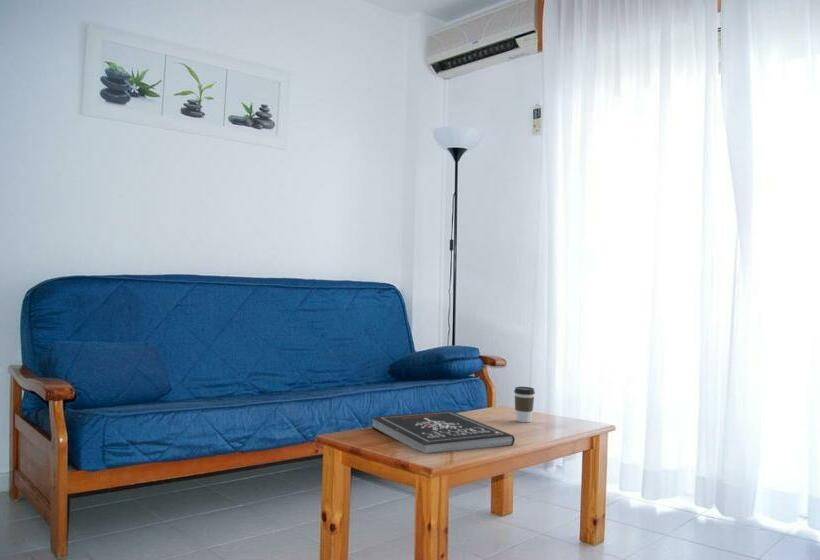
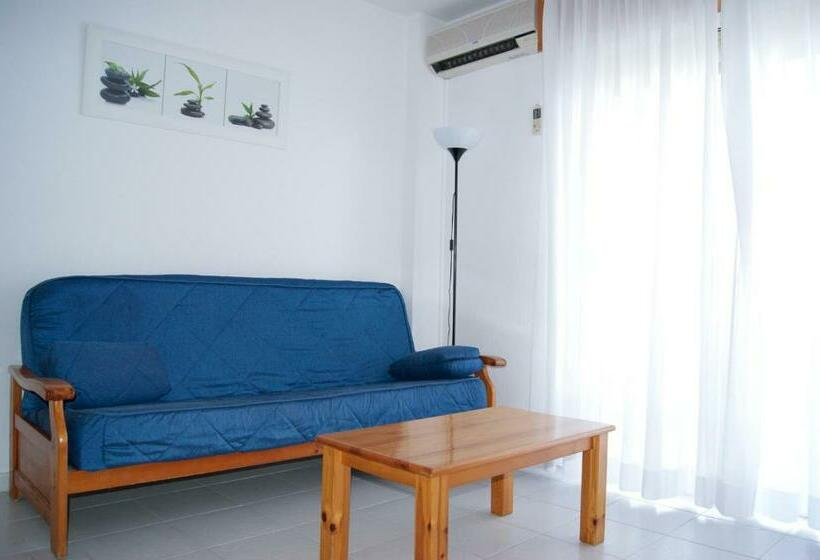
- book [370,410,516,454]
- coffee cup [513,386,536,423]
